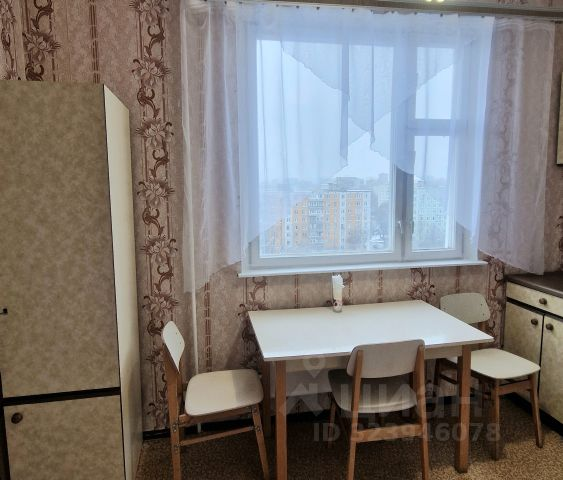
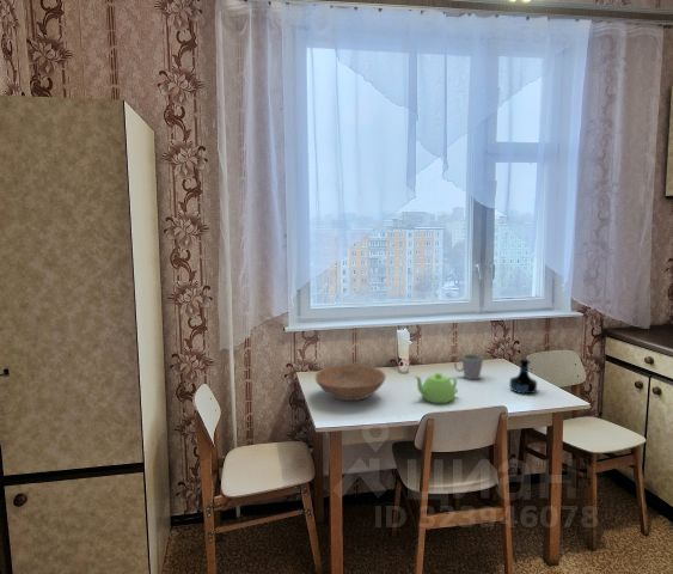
+ tequila bottle [508,358,538,395]
+ mug [453,353,484,380]
+ teapot [412,372,459,404]
+ bowl [314,362,387,402]
